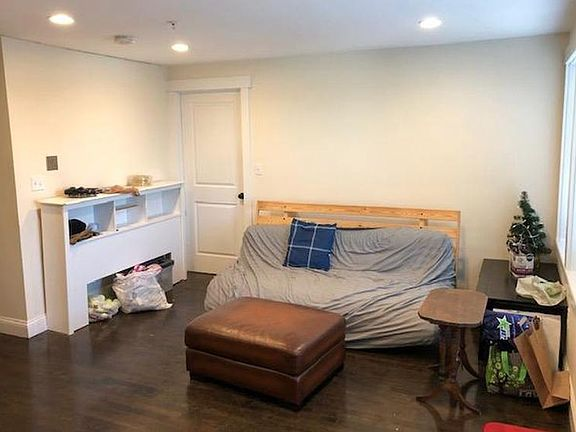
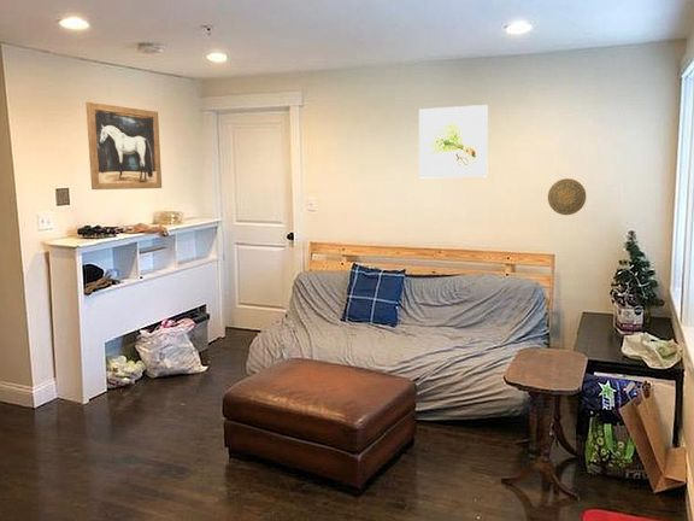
+ decorative plate [547,177,587,216]
+ wall art [84,101,163,191]
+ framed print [418,104,489,178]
